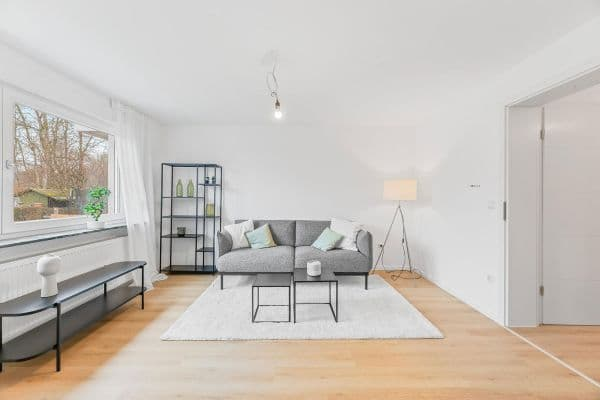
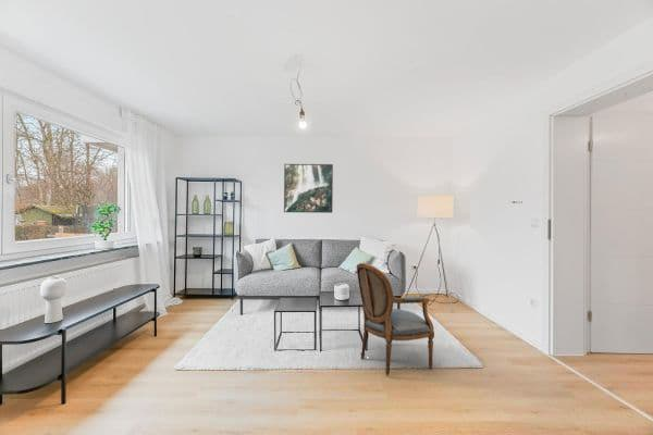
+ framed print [283,163,334,214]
+ armchair [356,262,435,376]
